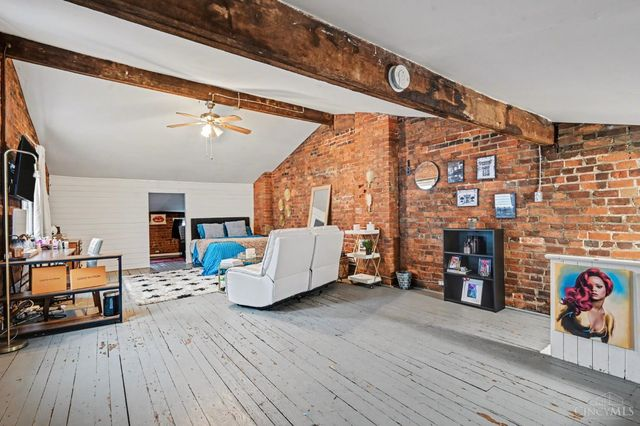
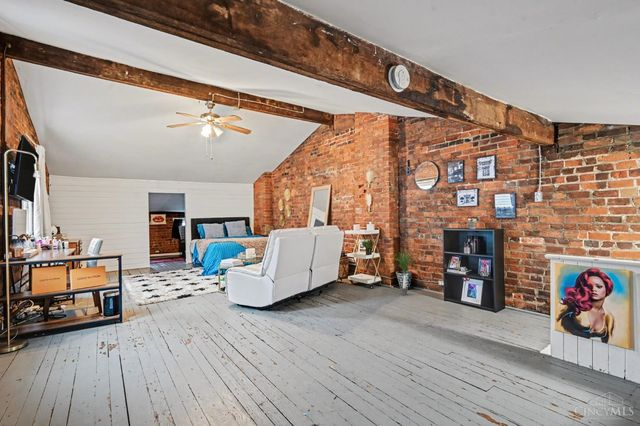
+ potted plant [391,250,416,296]
